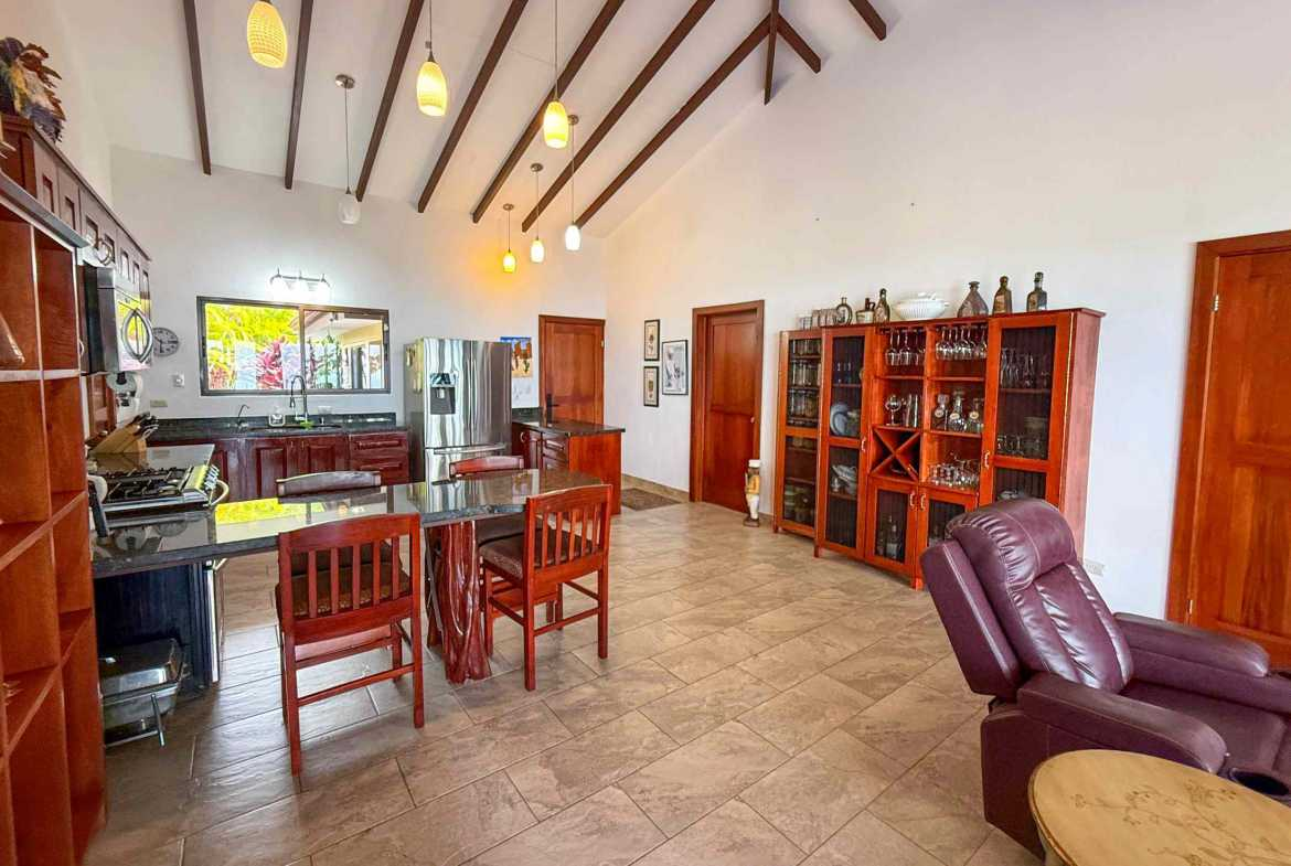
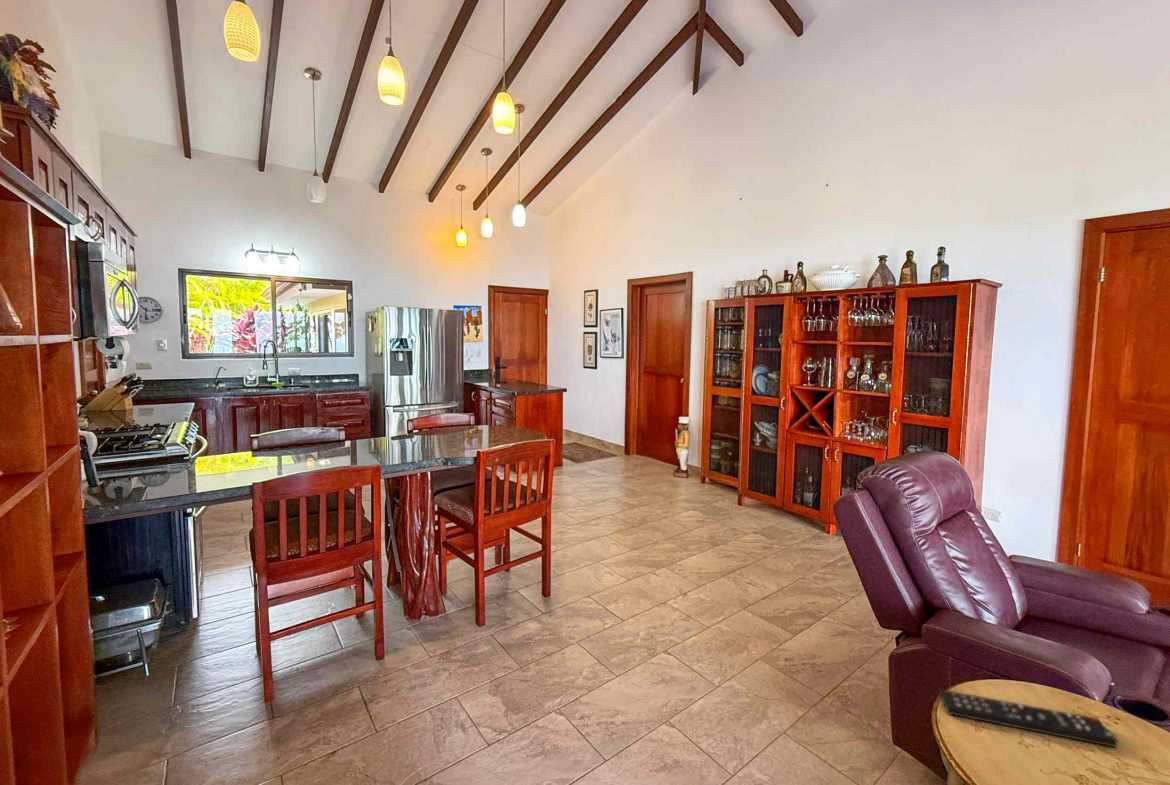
+ remote control [938,688,1119,749]
